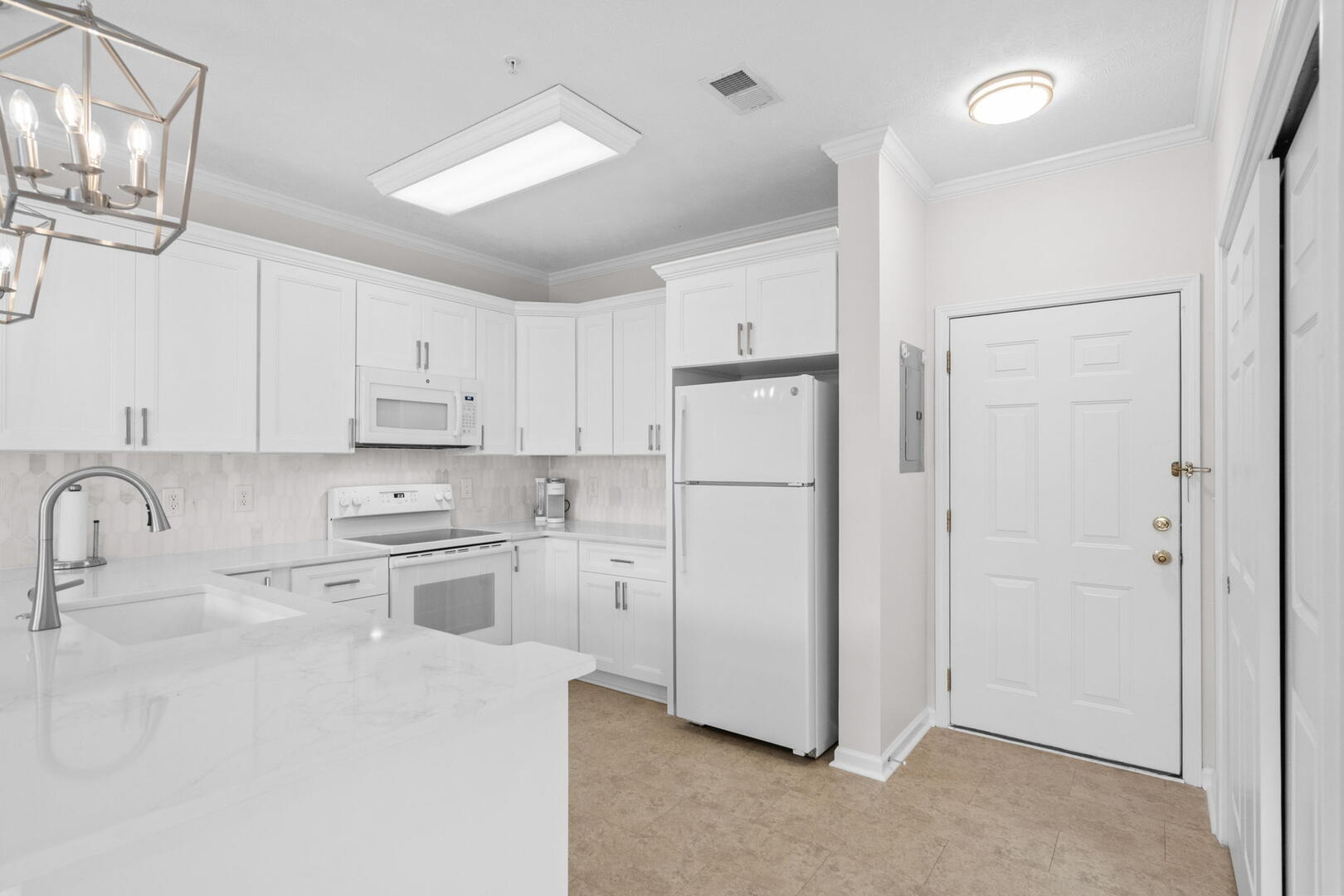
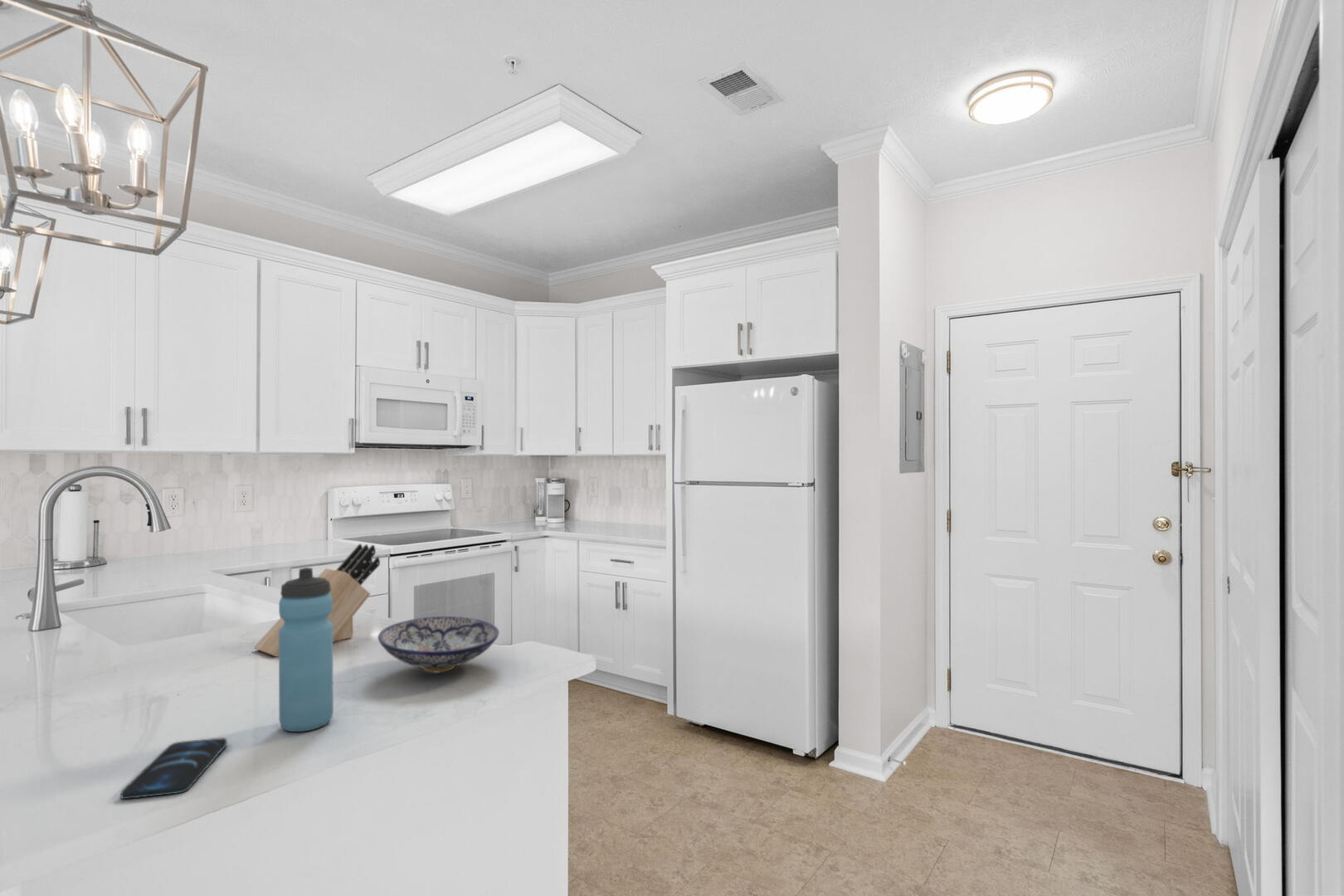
+ bowl [377,616,499,674]
+ water bottle [278,567,334,733]
+ knife block [253,543,381,658]
+ smartphone [120,737,228,800]
